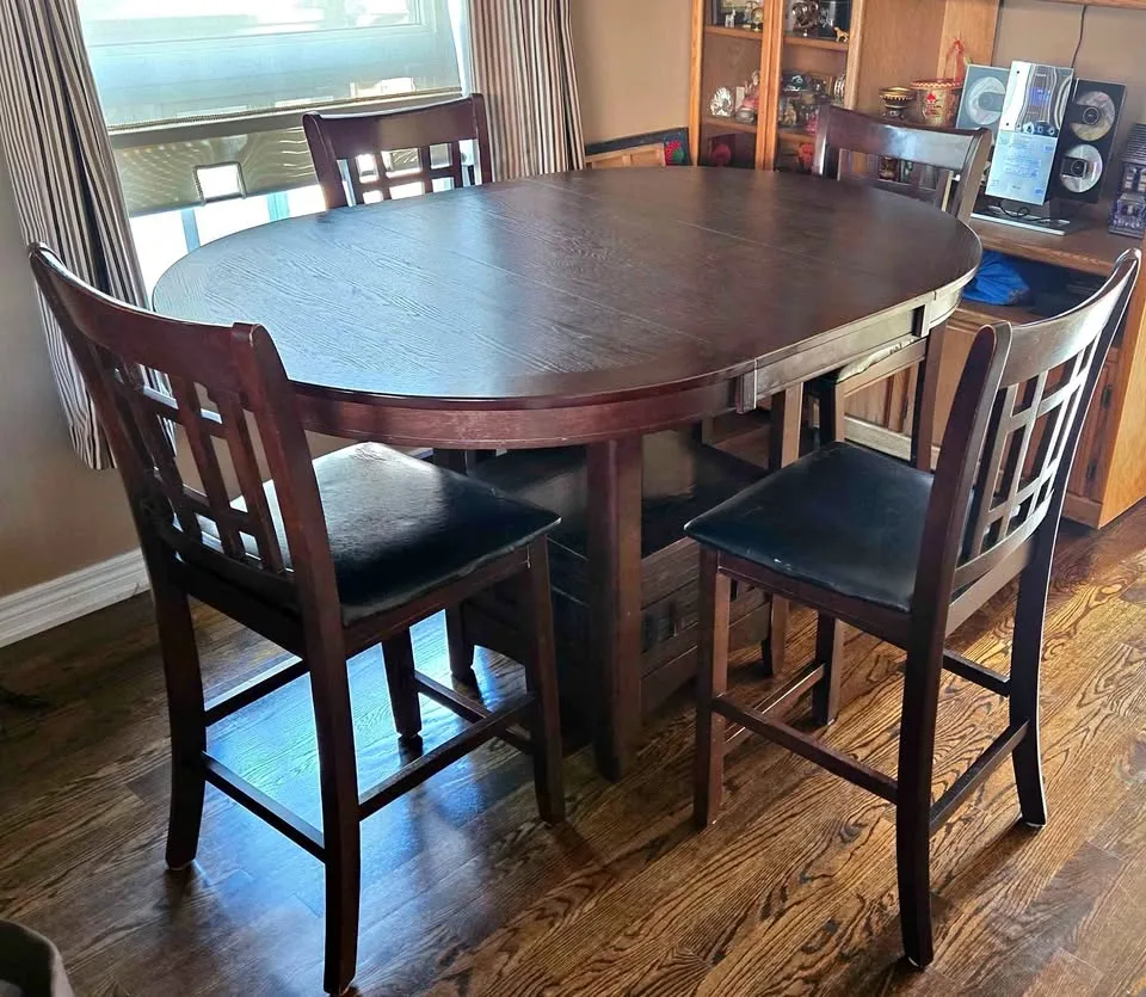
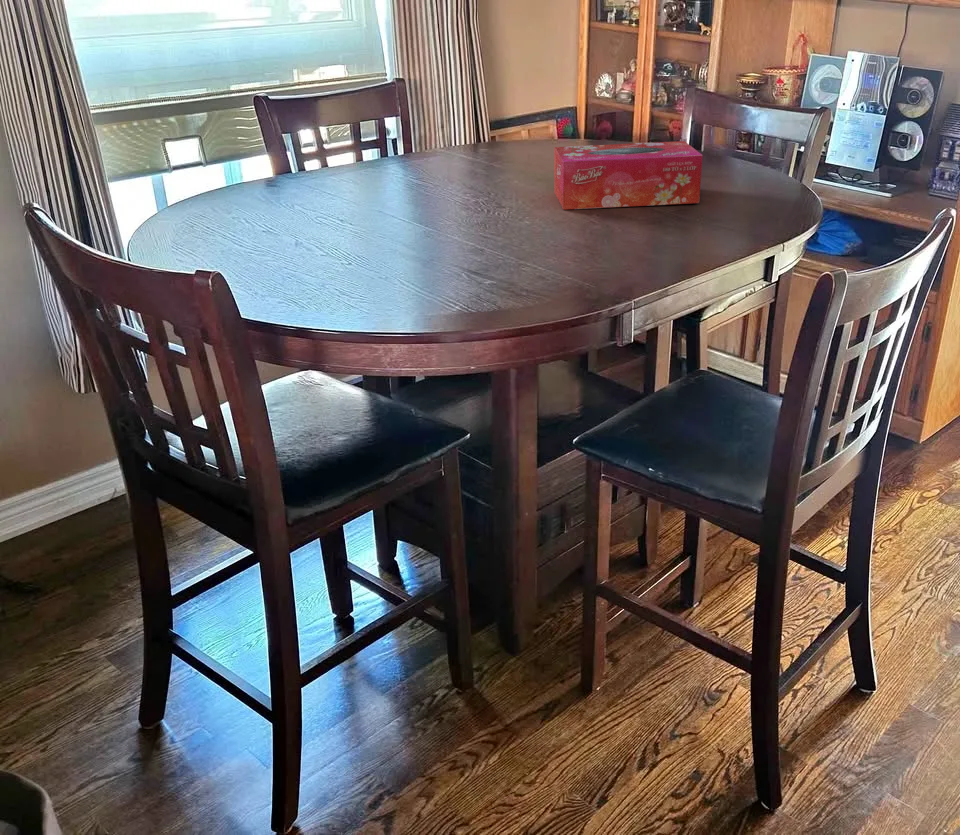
+ tissue box [554,140,704,211]
